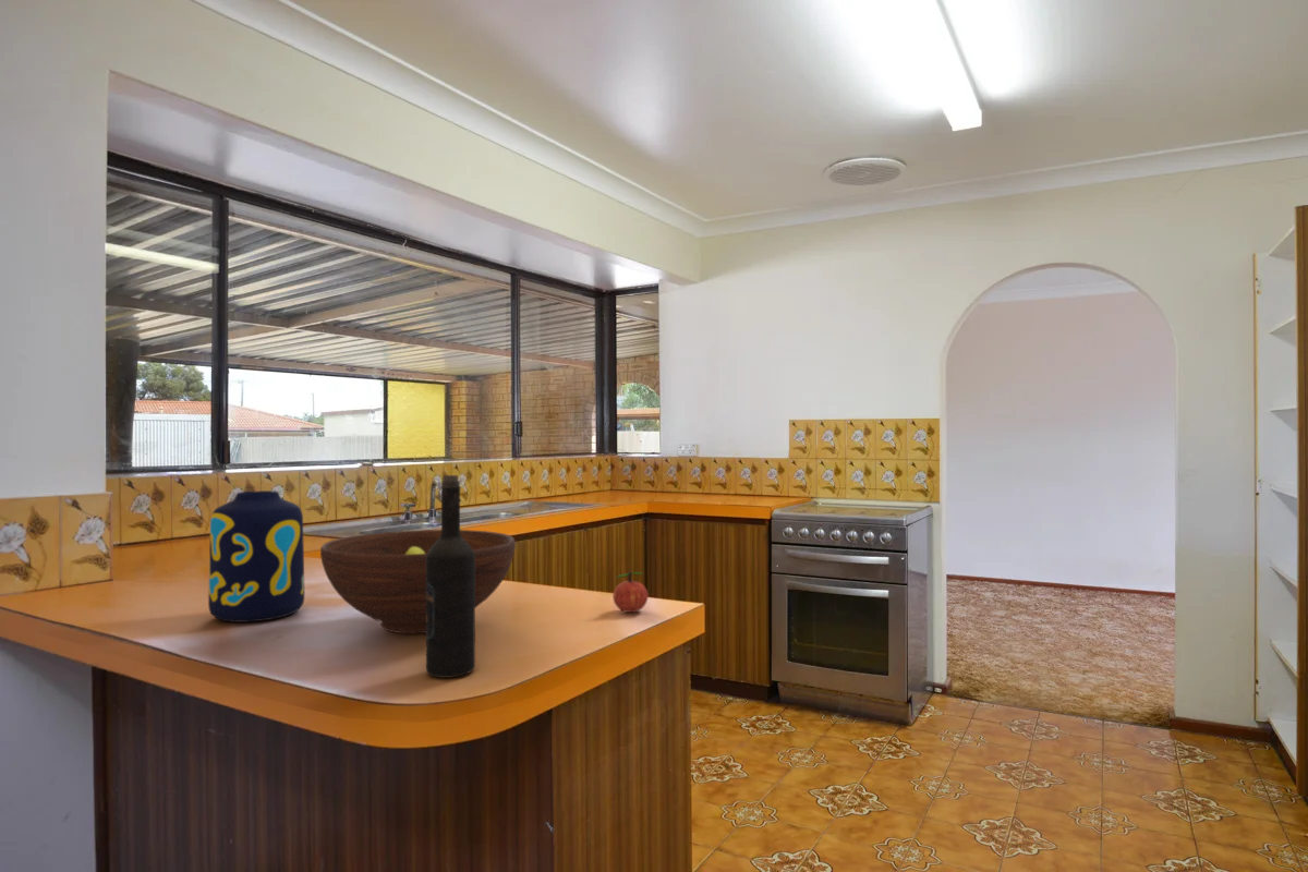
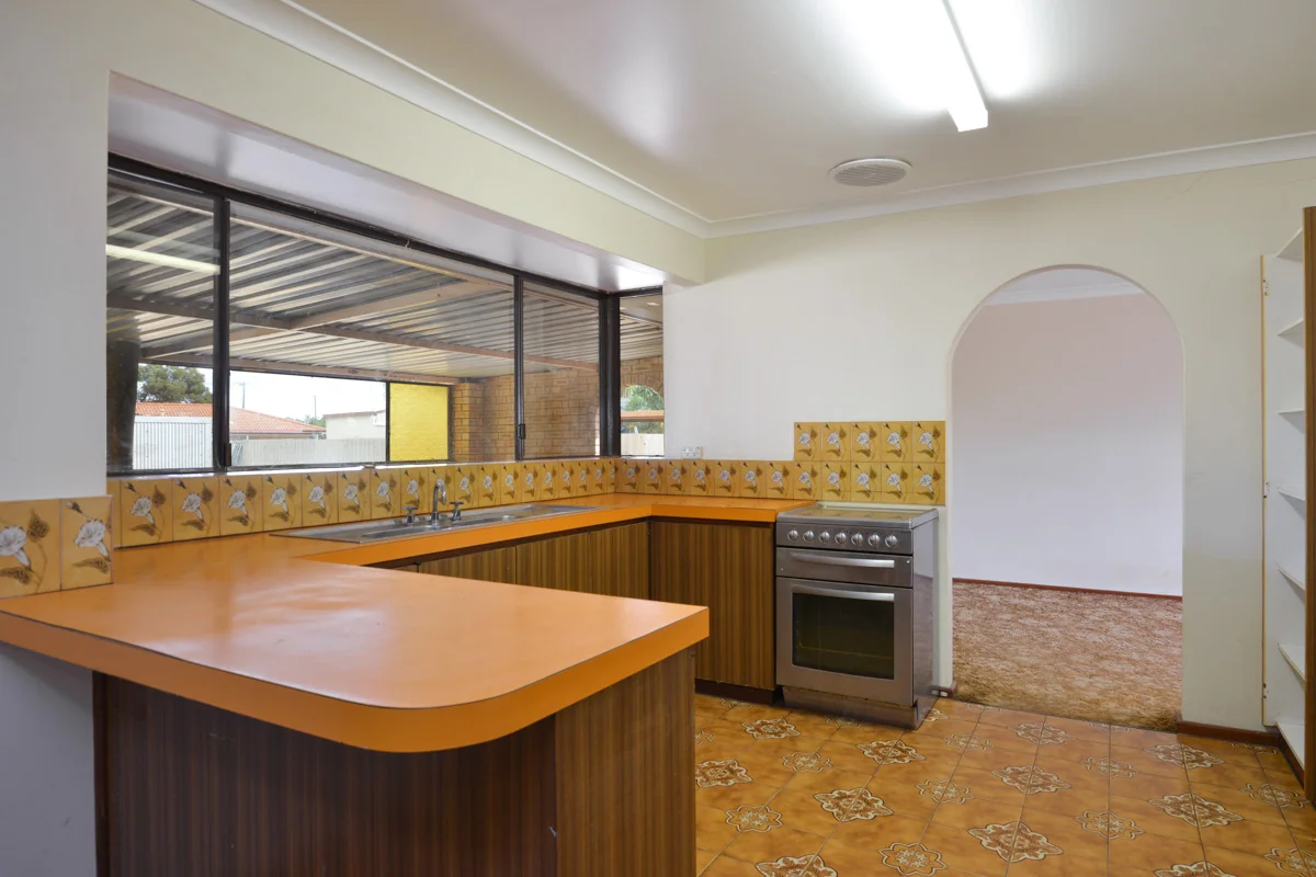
- fruit bowl [319,529,517,634]
- apple [611,571,650,614]
- wine bottle [425,474,476,679]
- vase [207,489,305,623]
